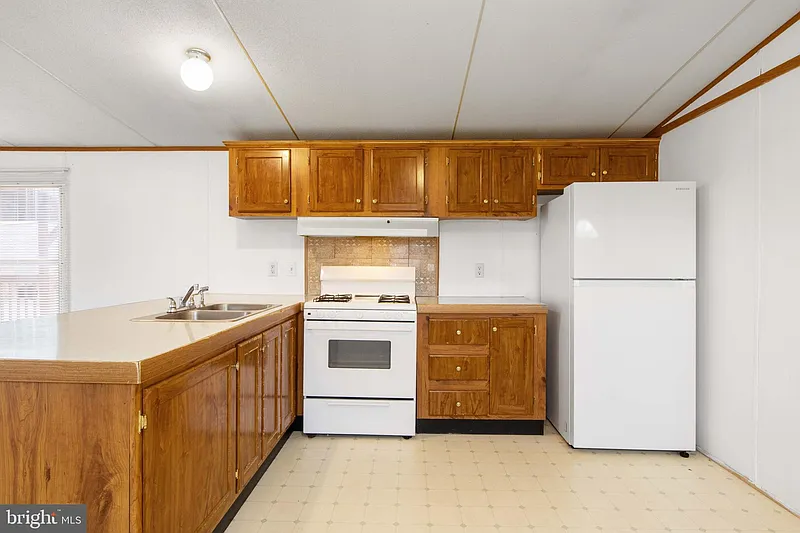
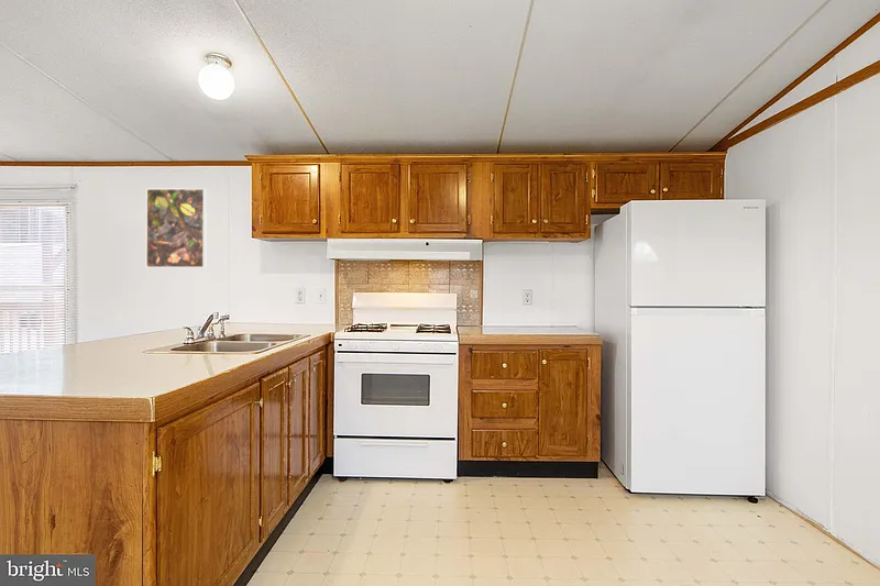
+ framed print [145,187,208,269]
